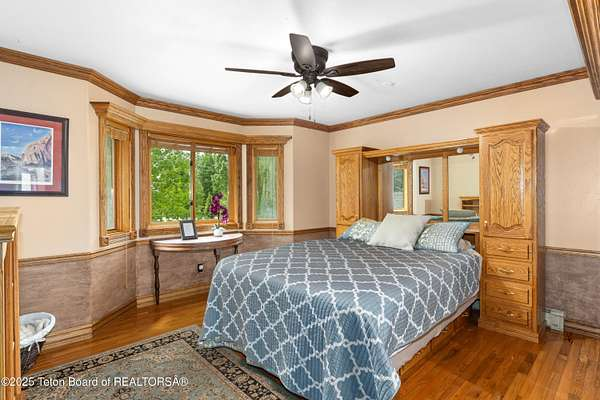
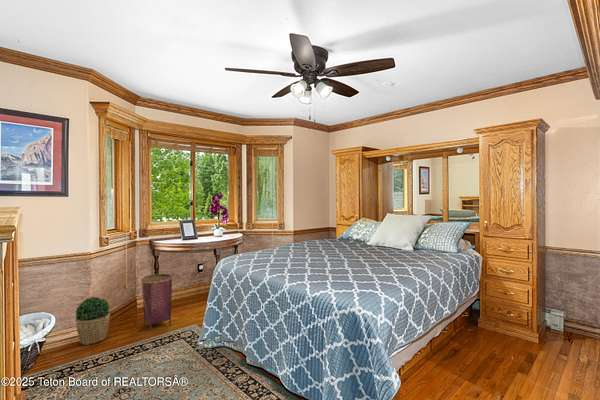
+ woven basket [140,273,174,331]
+ potted plant [74,296,111,346]
